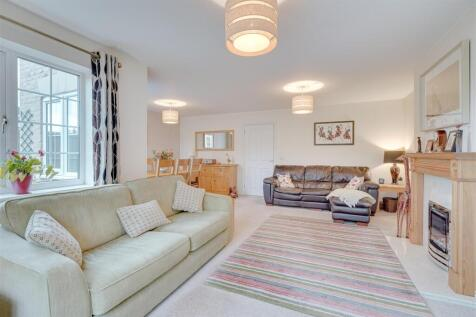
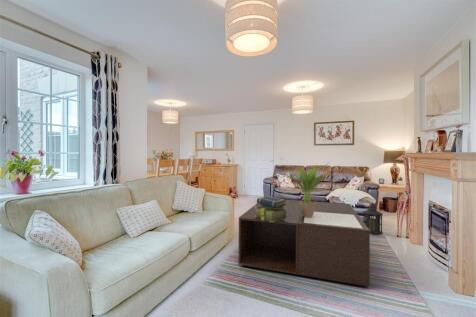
+ stack of books [255,195,287,222]
+ potted plant [283,162,330,217]
+ lantern [362,202,383,236]
+ coffee table [237,199,371,288]
